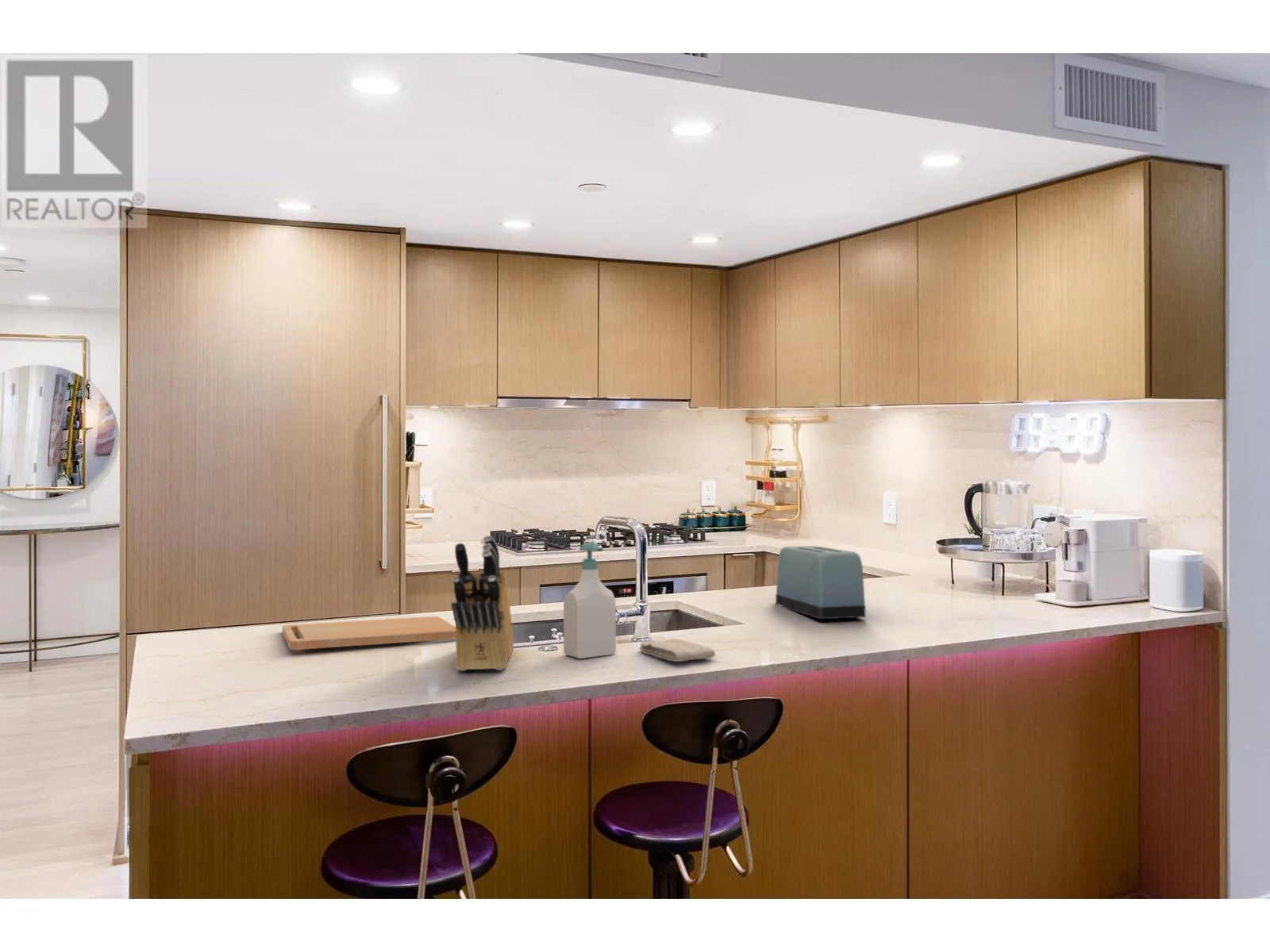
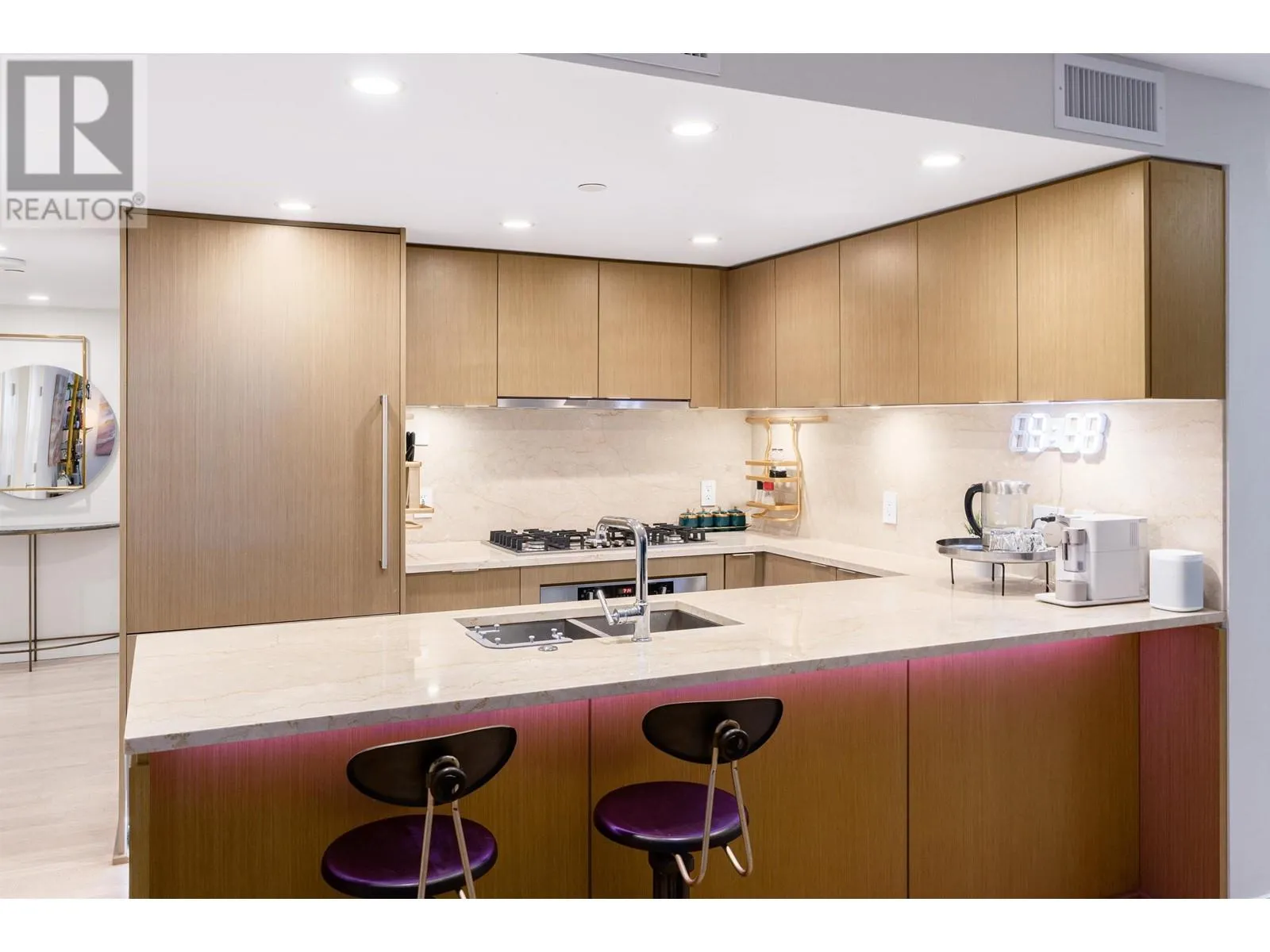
- knife block [450,535,514,672]
- cutting board [282,616,456,651]
- washcloth [638,638,716,662]
- soap bottle [563,541,617,659]
- toaster [775,545,867,620]
